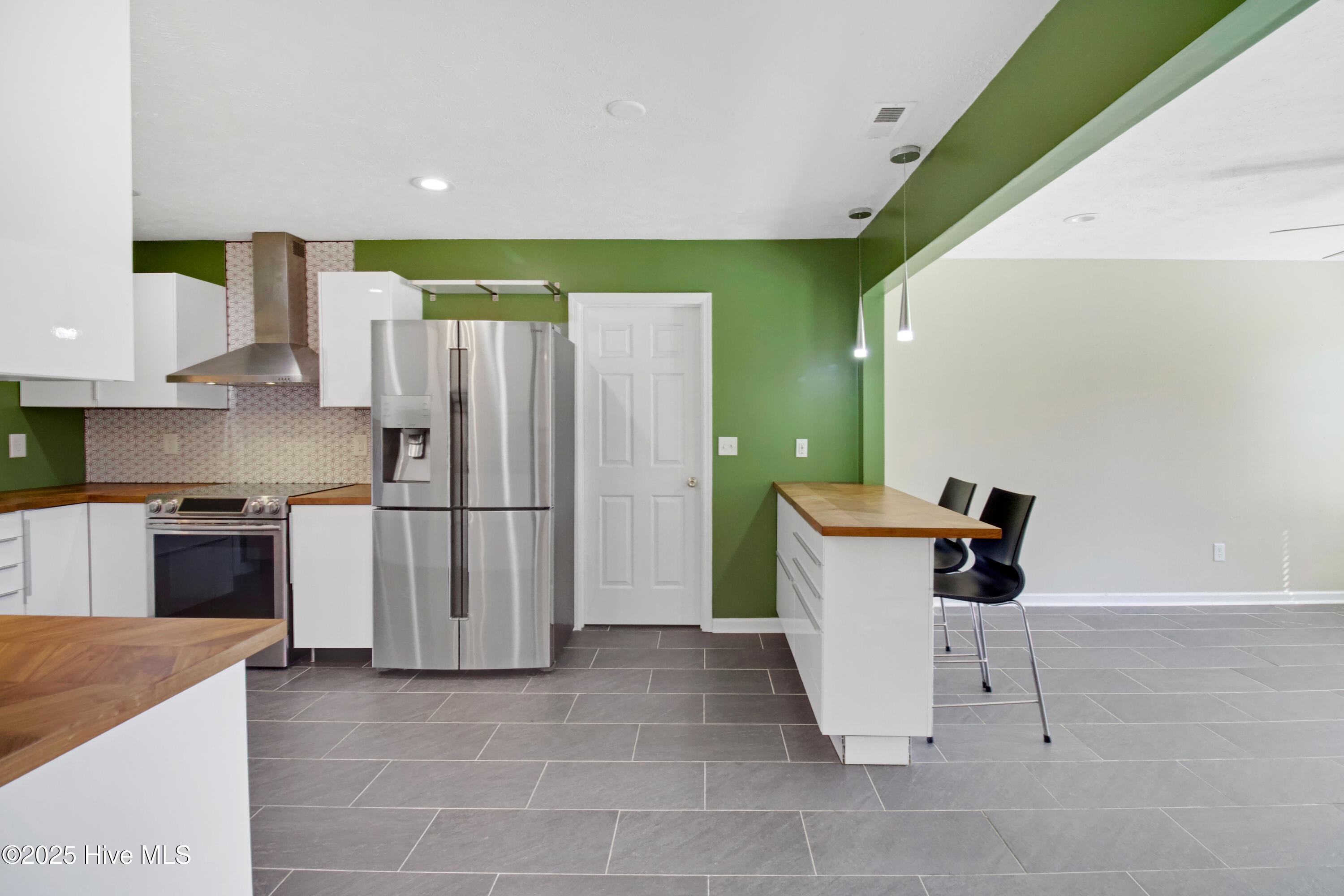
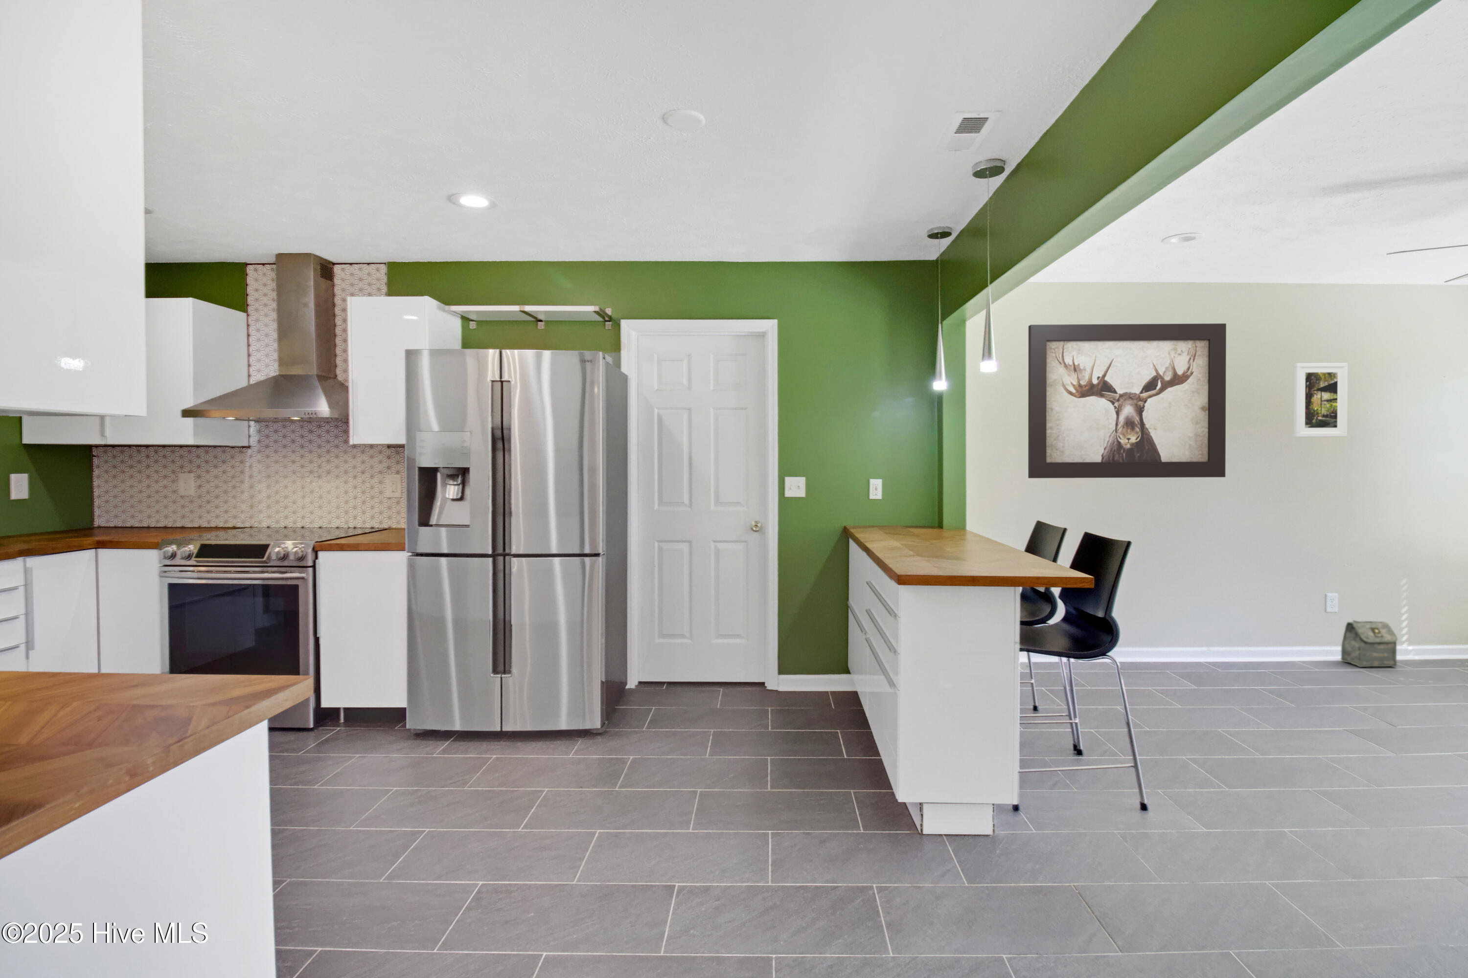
+ bag [1340,619,1398,668]
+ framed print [1293,362,1348,438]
+ wall art [1028,323,1227,479]
